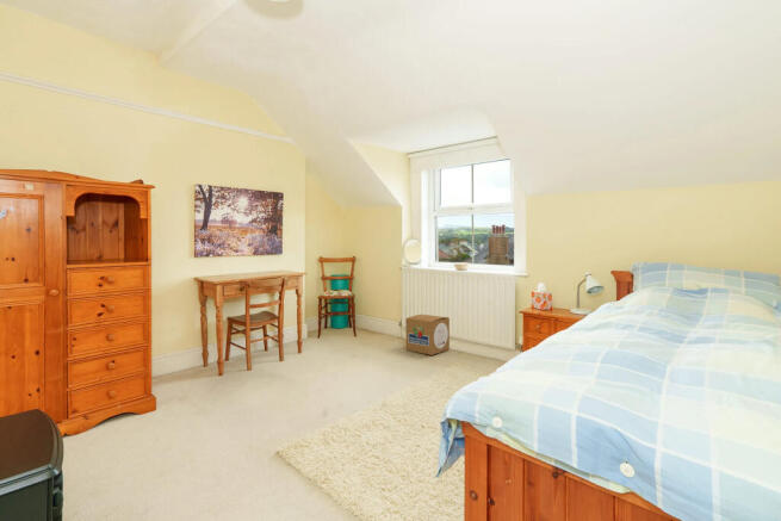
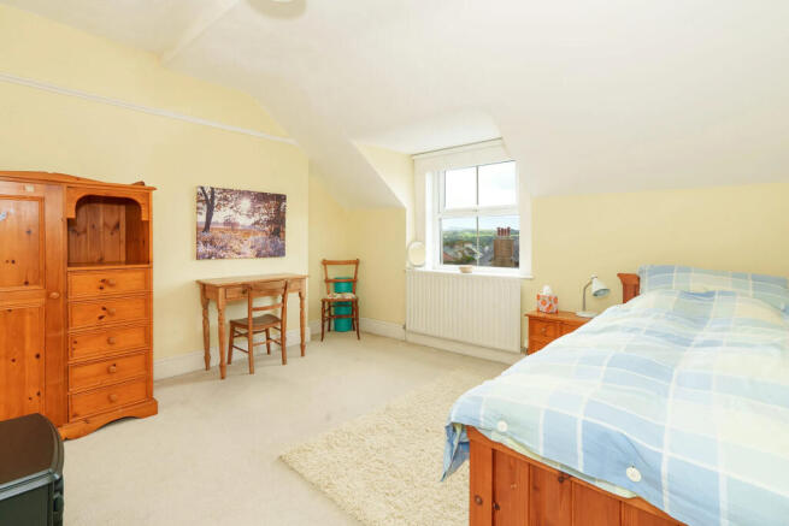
- cardboard box [404,314,451,356]
